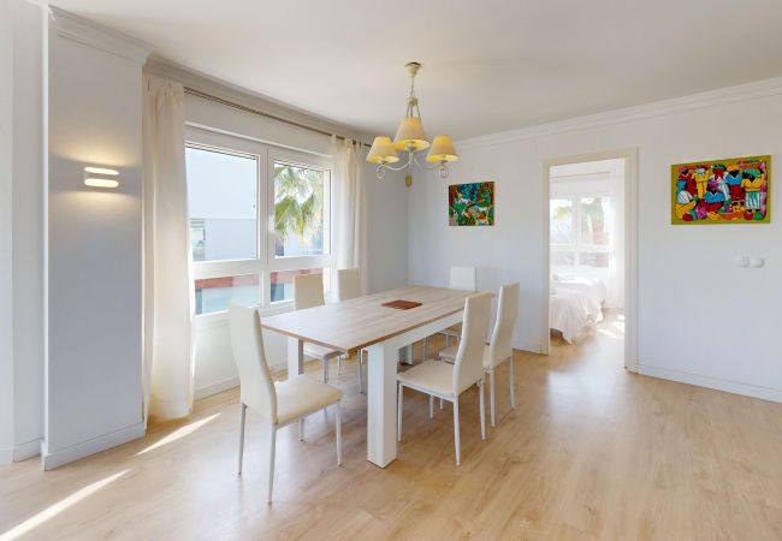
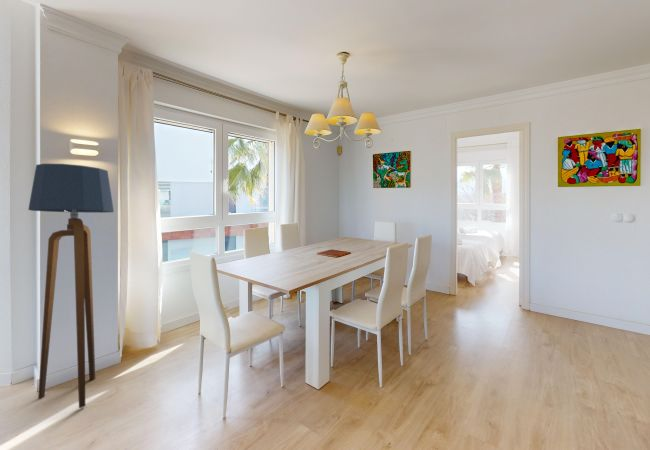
+ floor lamp [27,163,115,409]
